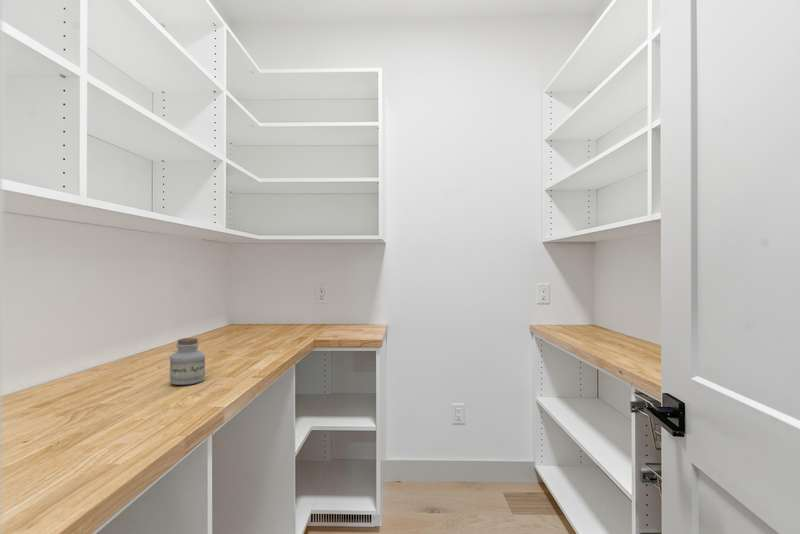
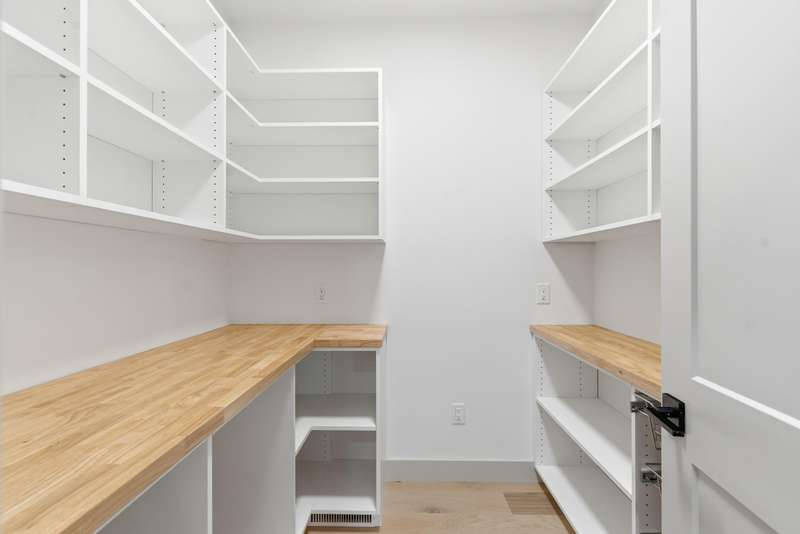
- jar [169,337,206,386]
